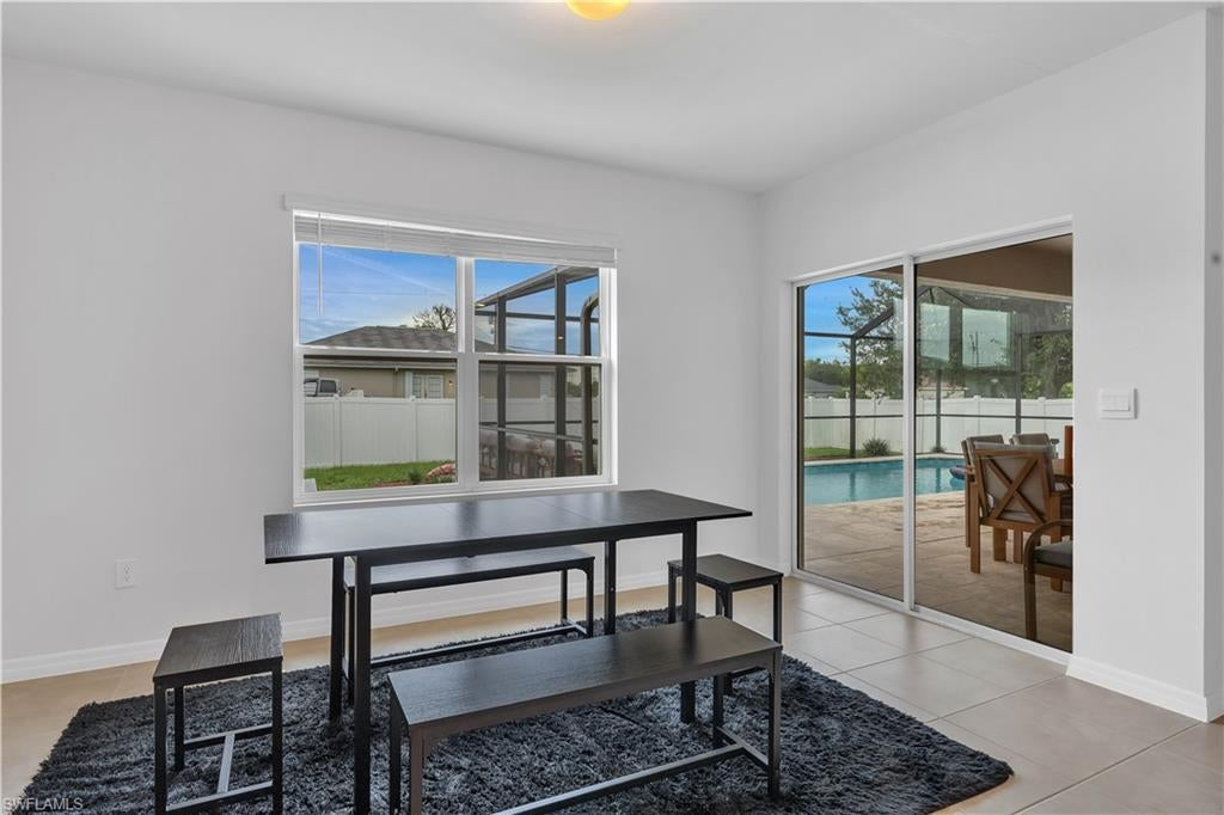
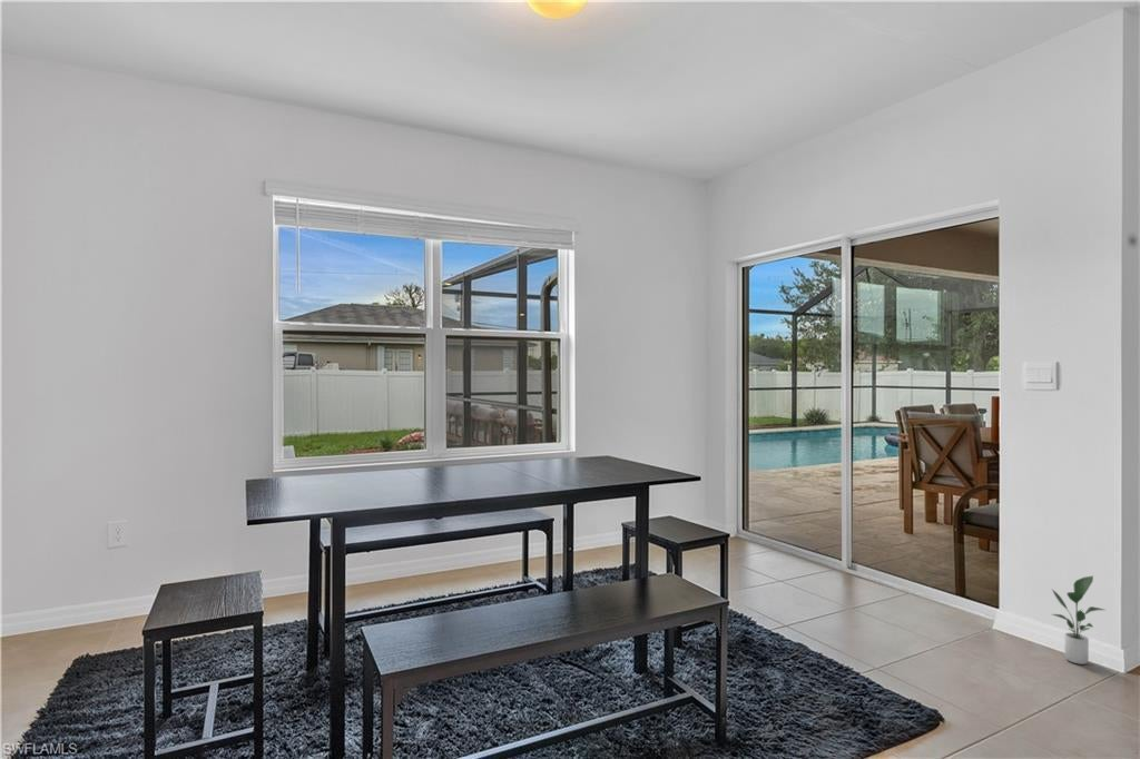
+ potted plant [1051,574,1105,666]
